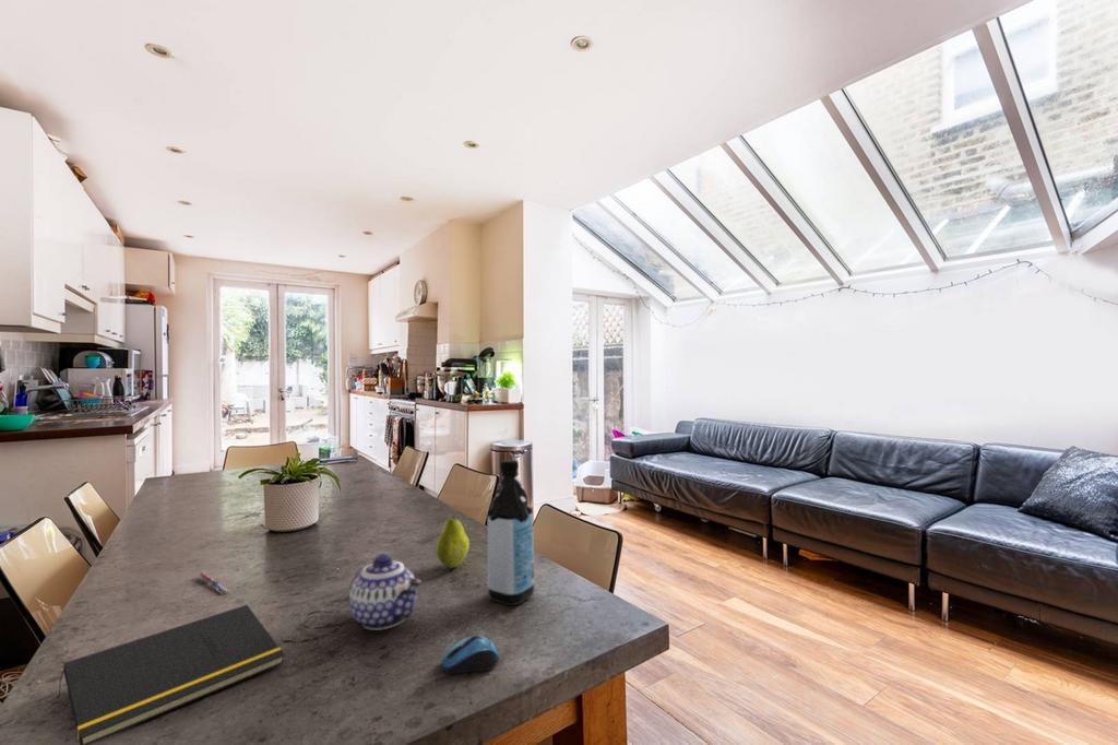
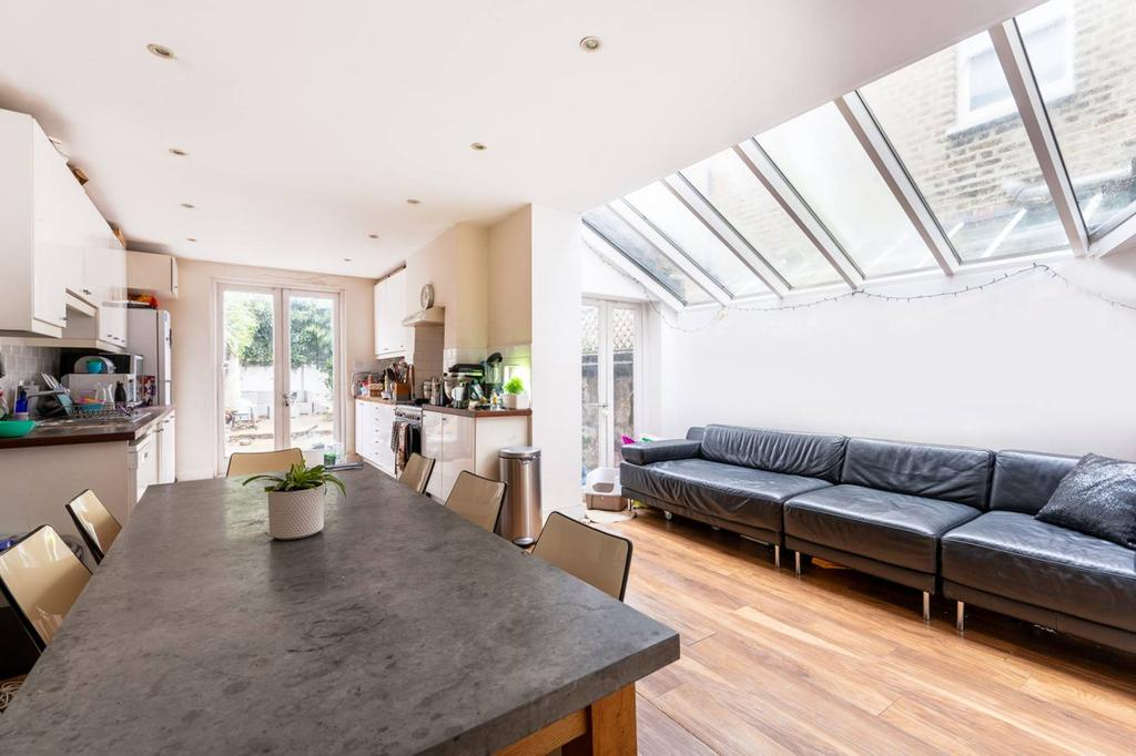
- teapot [348,553,424,631]
- computer mouse [441,635,500,675]
- fruit [436,513,471,569]
- notepad [56,604,286,745]
- water bottle [487,459,536,606]
- pen [198,571,230,594]
